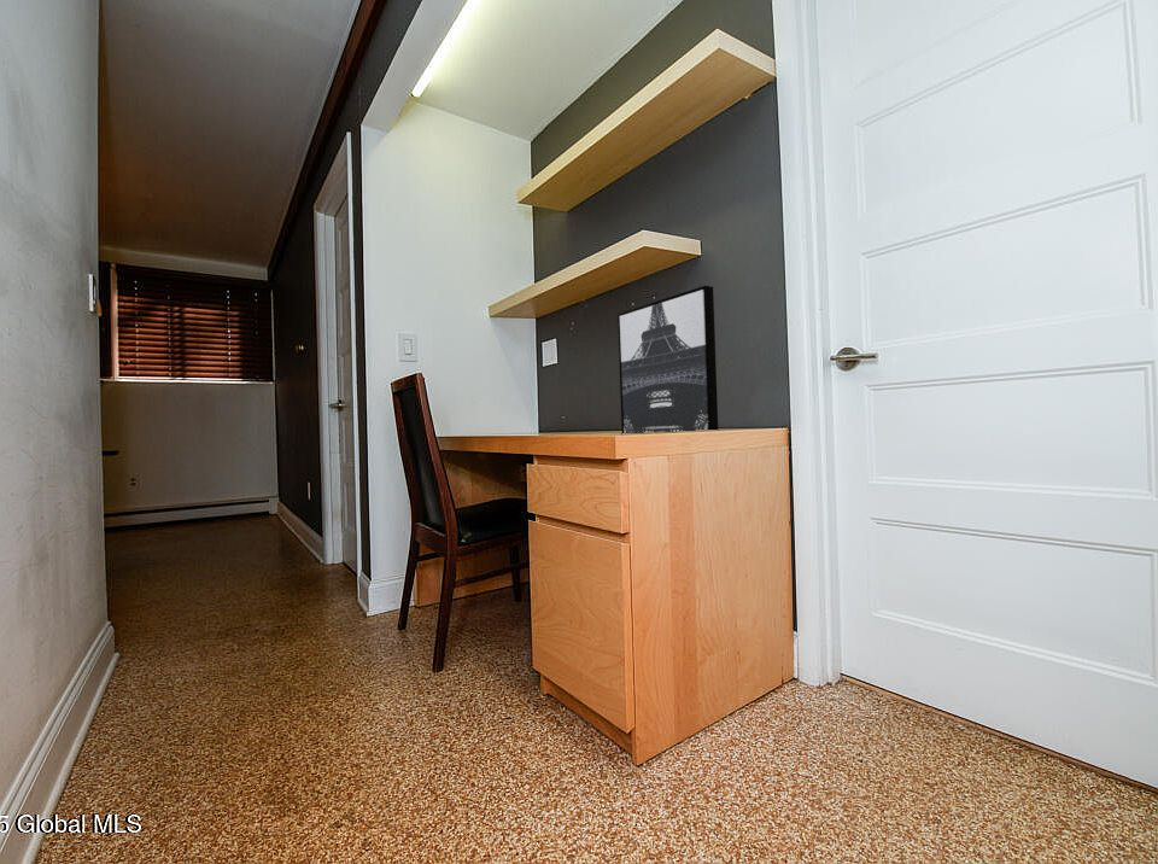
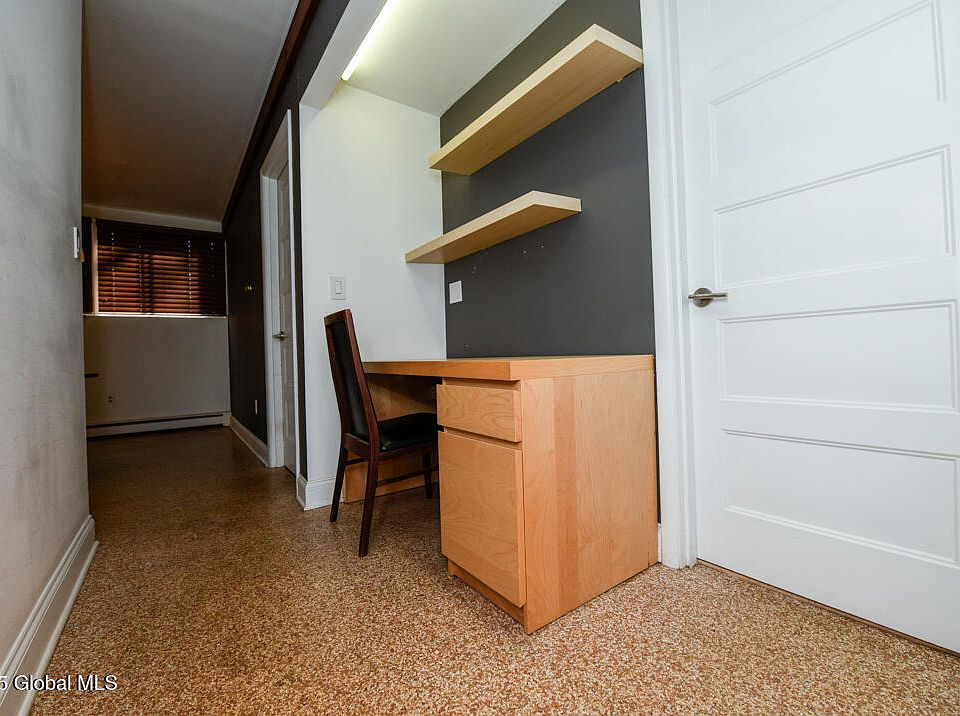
- wall art [616,285,719,434]
